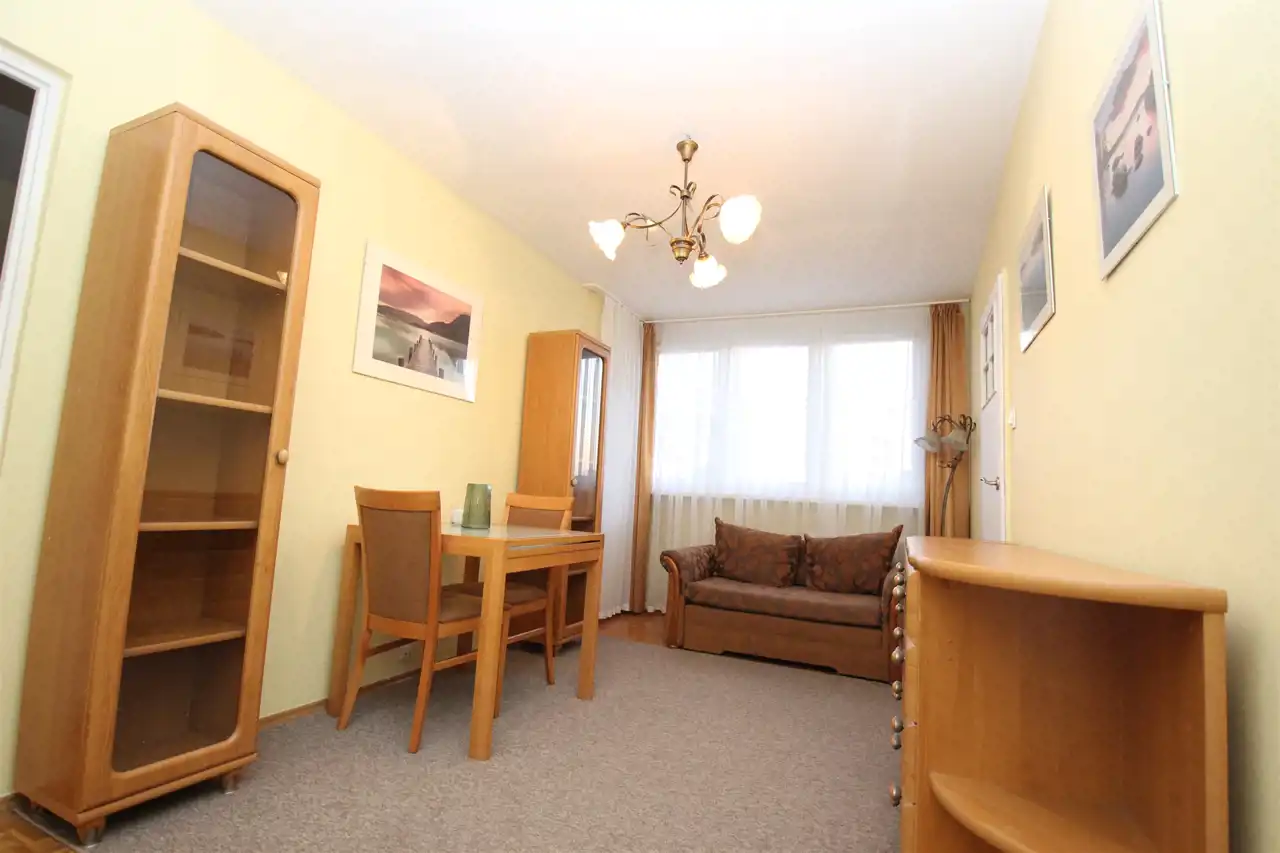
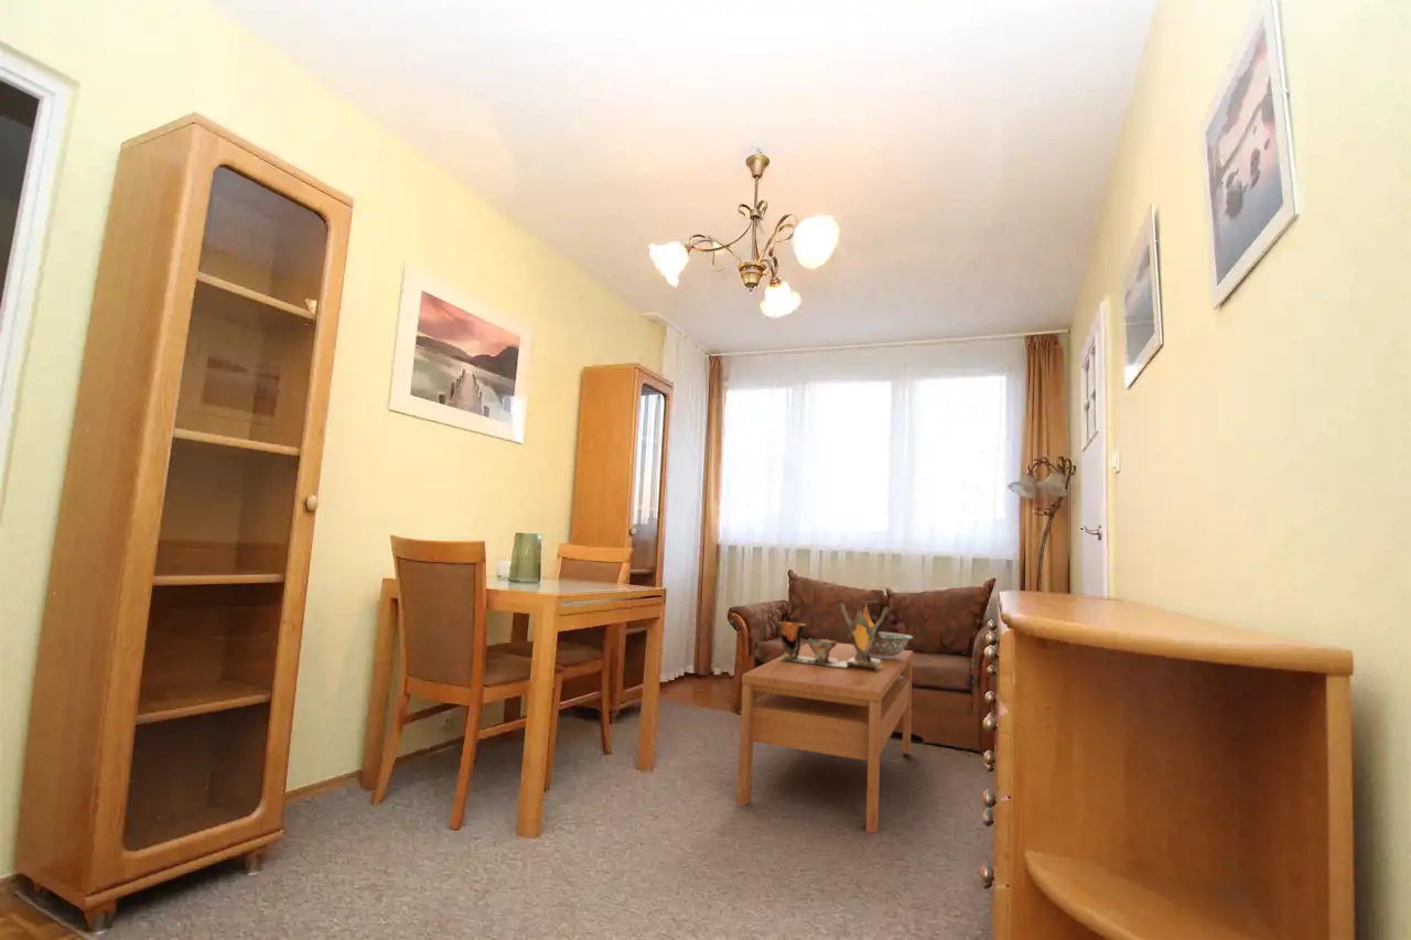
+ coffee table [736,641,914,834]
+ pottery [777,602,891,670]
+ decorative bowl [870,631,914,659]
